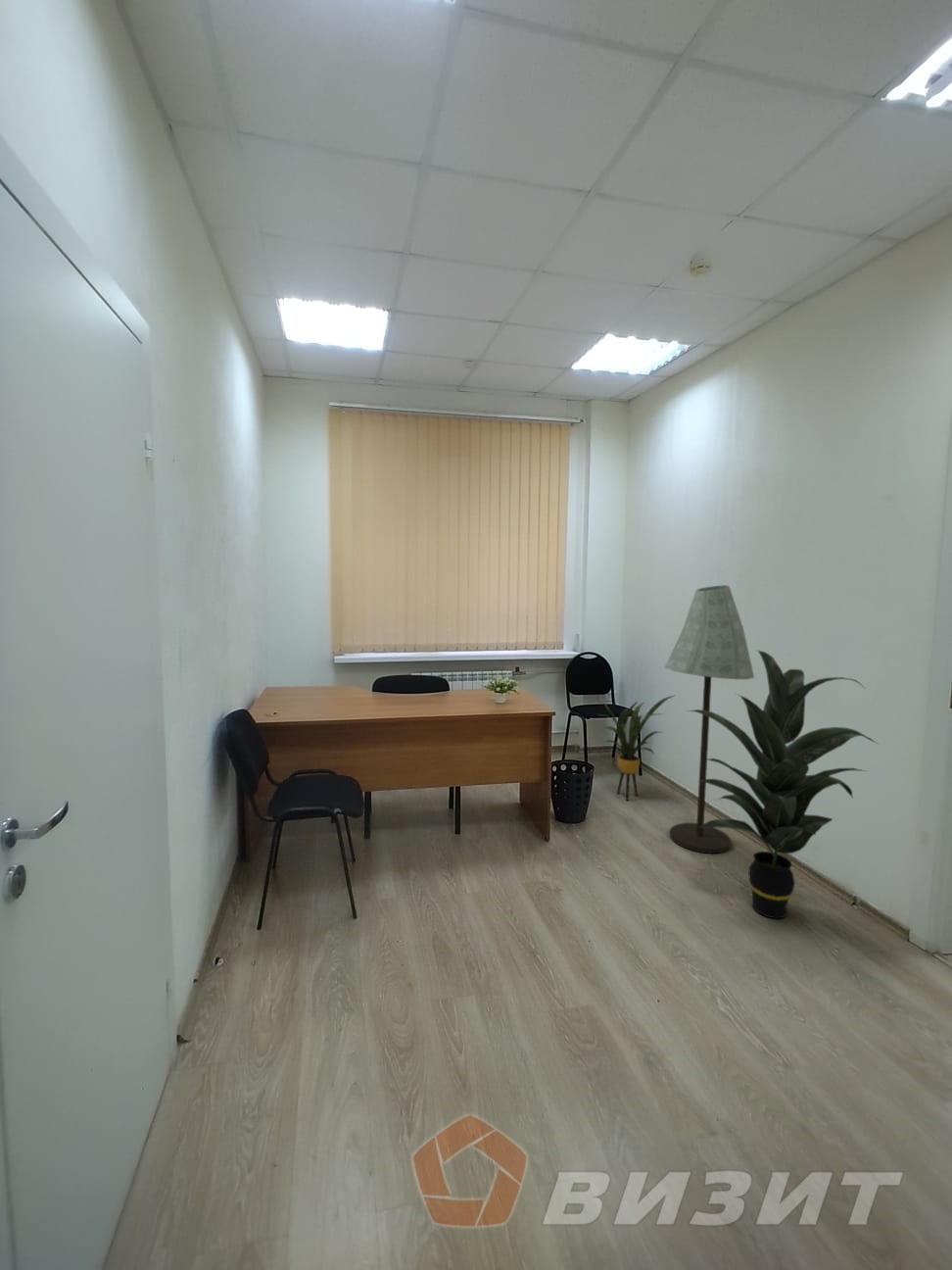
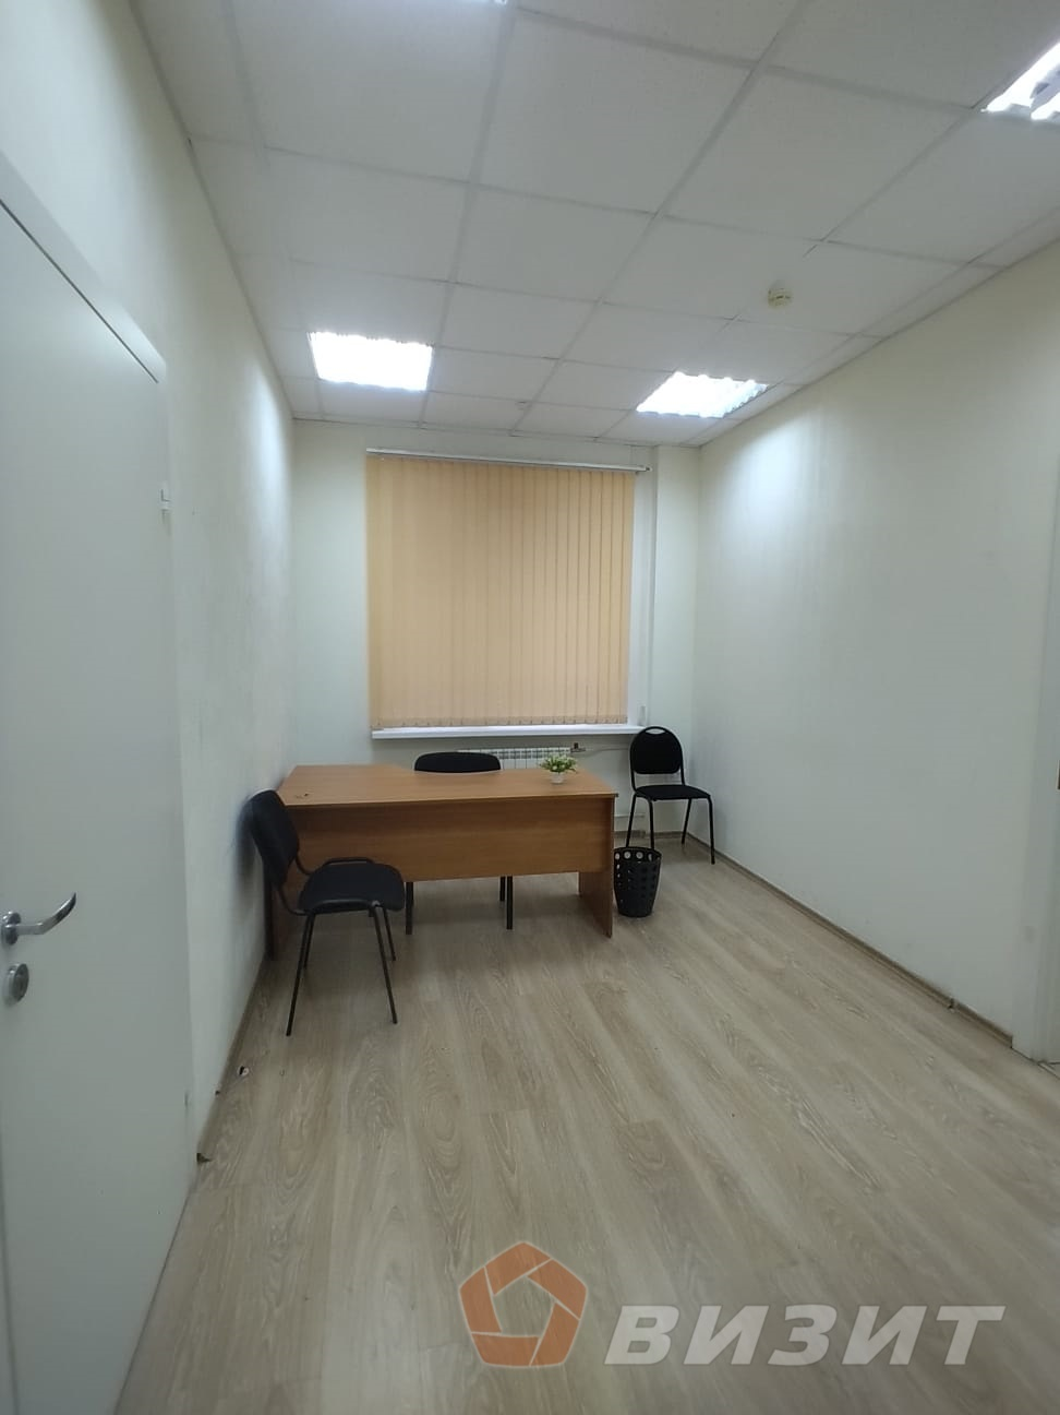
- indoor plant [686,650,880,919]
- house plant [597,694,678,802]
- floor lamp [664,584,755,855]
